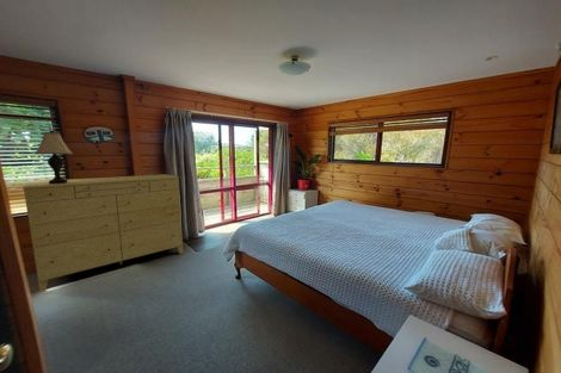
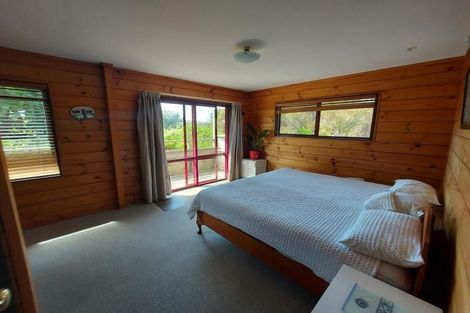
- lamp [33,130,74,184]
- dresser [21,173,184,293]
